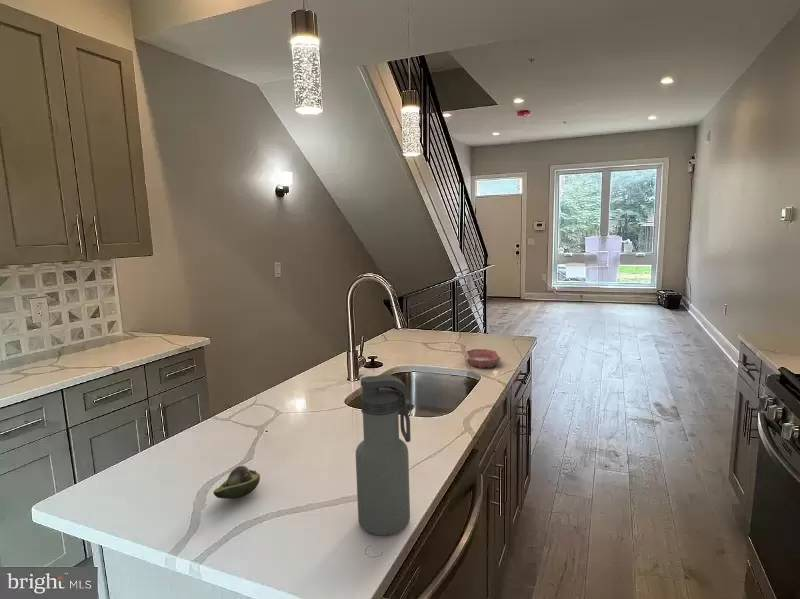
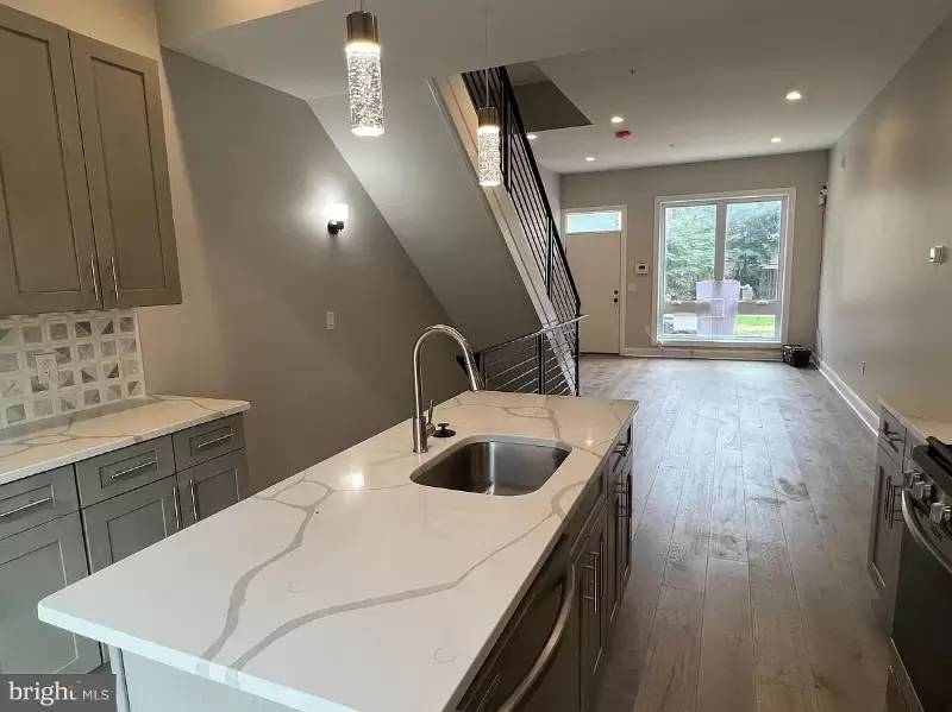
- water bottle [355,374,412,537]
- bowl [464,348,502,369]
- fruit [213,465,261,500]
